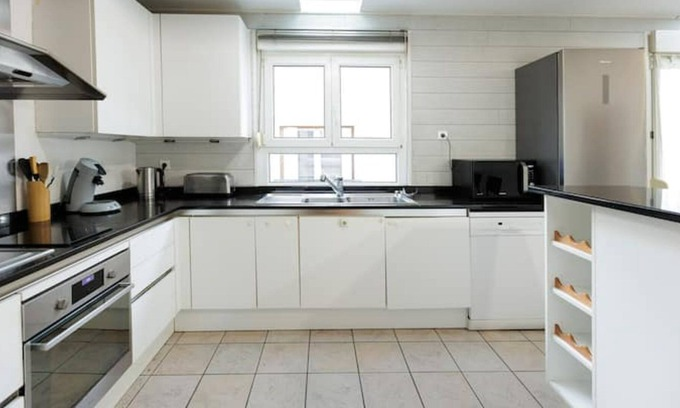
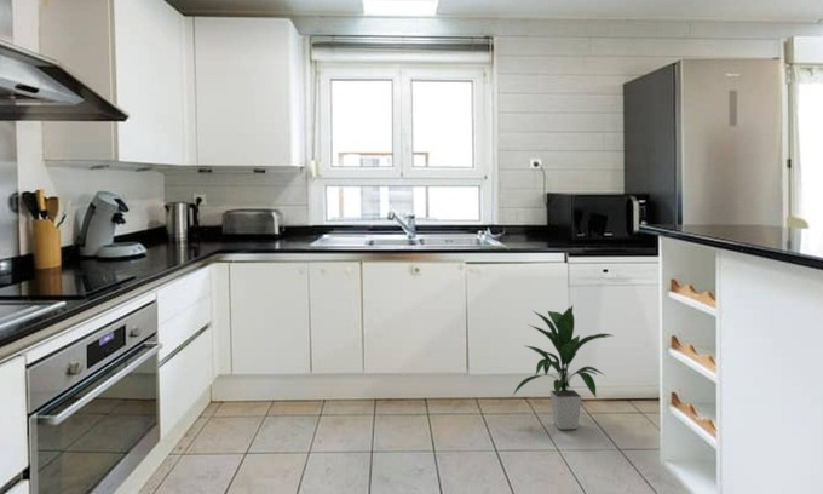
+ indoor plant [512,305,612,431]
